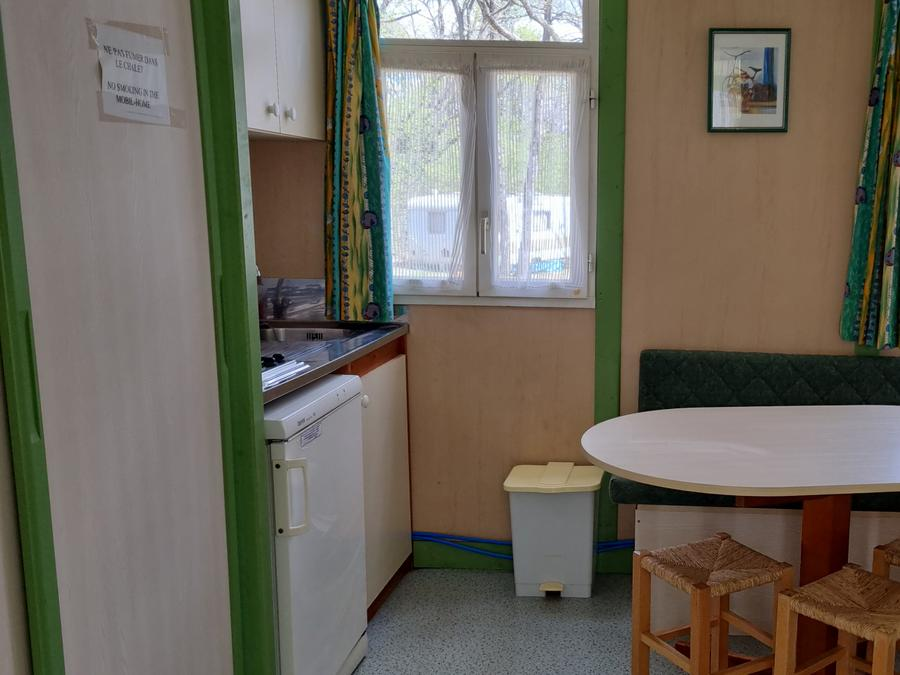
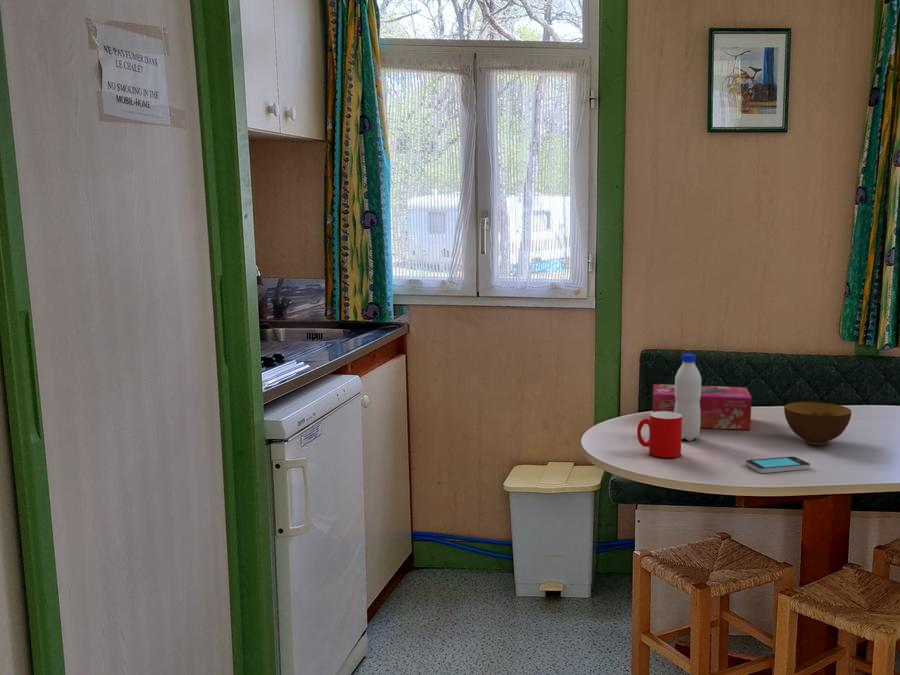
+ smartphone [745,456,811,474]
+ bowl [783,401,852,446]
+ tissue box [652,383,753,431]
+ water bottle [674,353,702,442]
+ cup [636,411,682,459]
